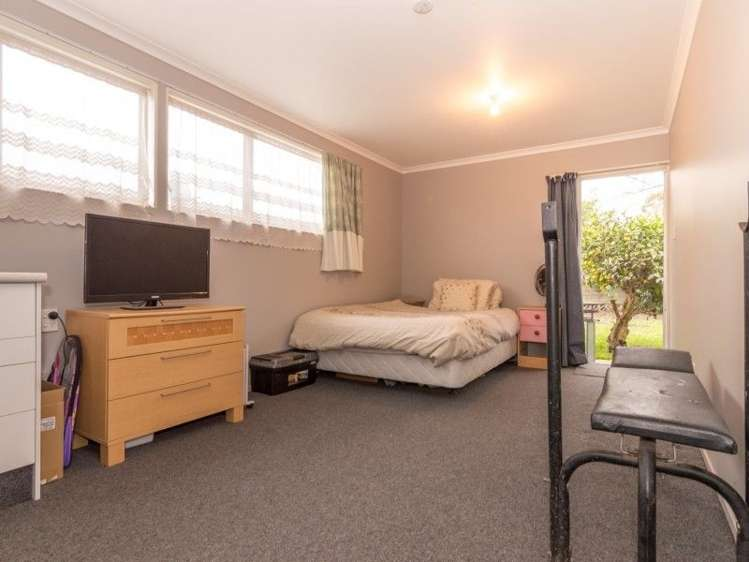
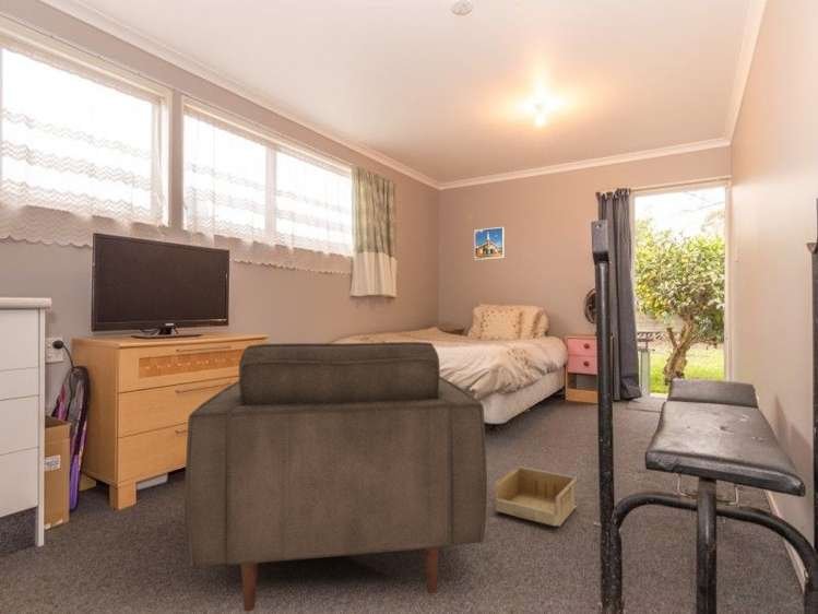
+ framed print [474,226,506,261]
+ chair [183,341,488,613]
+ storage bin [494,465,578,528]
